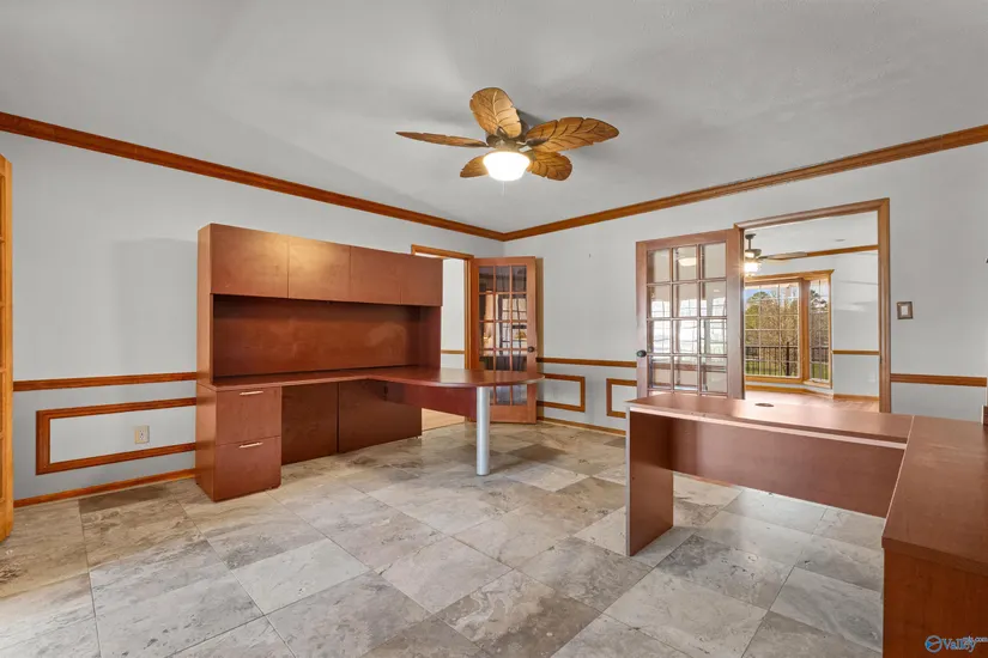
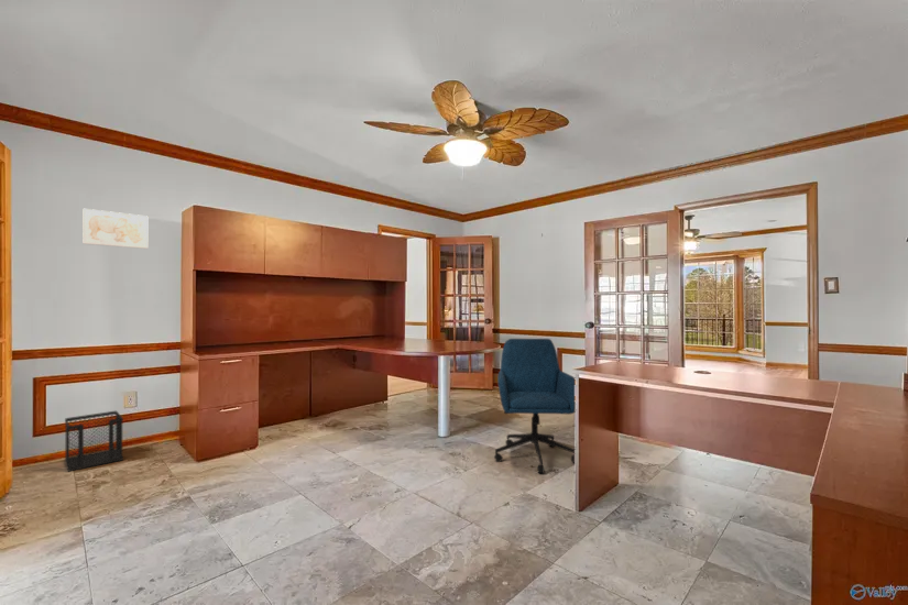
+ office chair [493,338,576,474]
+ wall art [83,208,149,250]
+ wastebasket [64,410,124,473]
